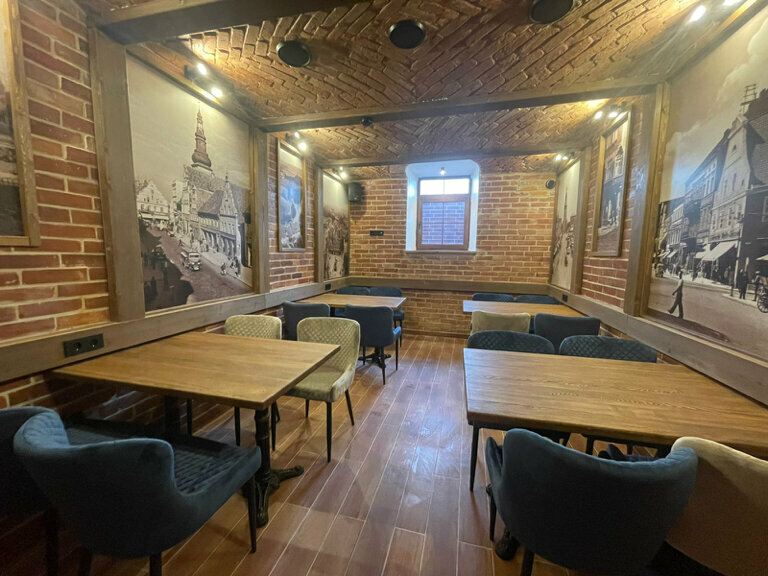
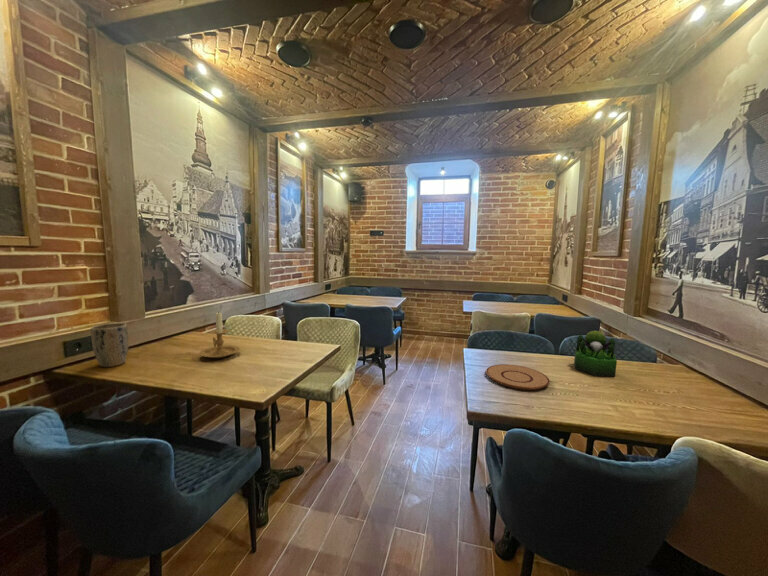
+ plate [485,363,551,391]
+ candle holder [198,310,241,359]
+ plant pot [90,322,129,368]
+ plant [573,330,618,377]
